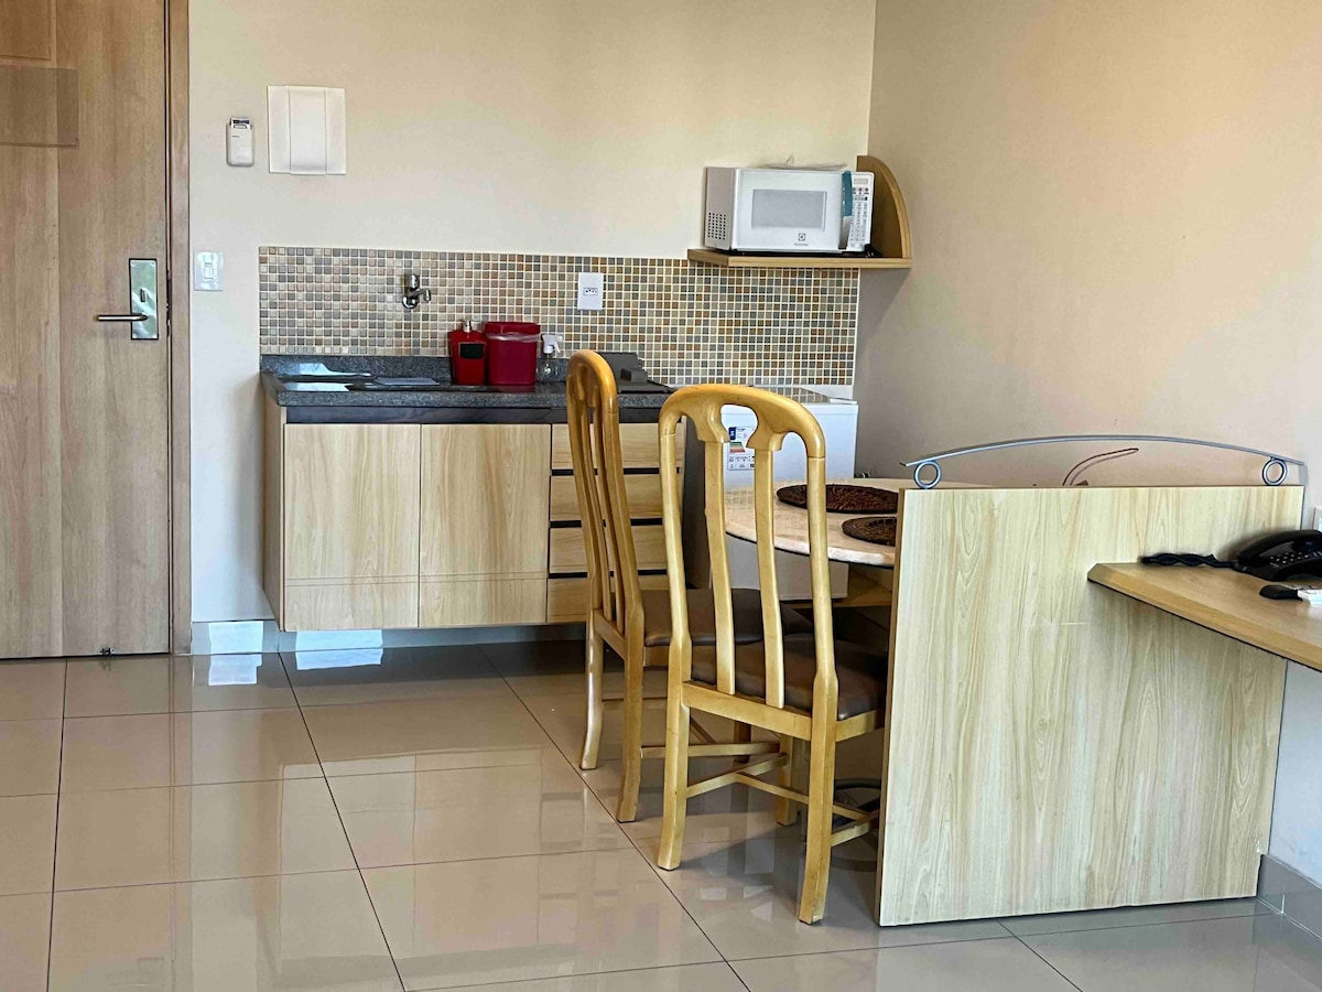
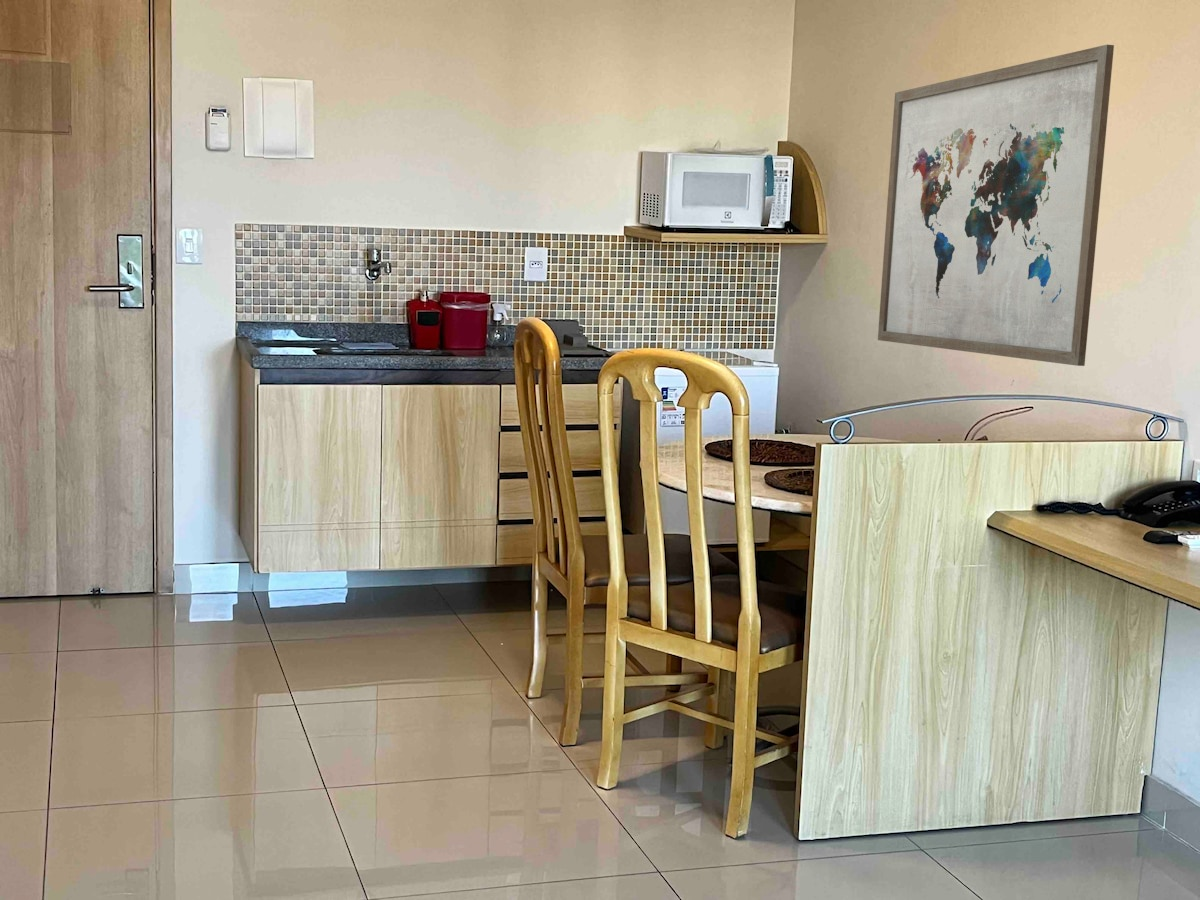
+ wall art [877,44,1115,367]
